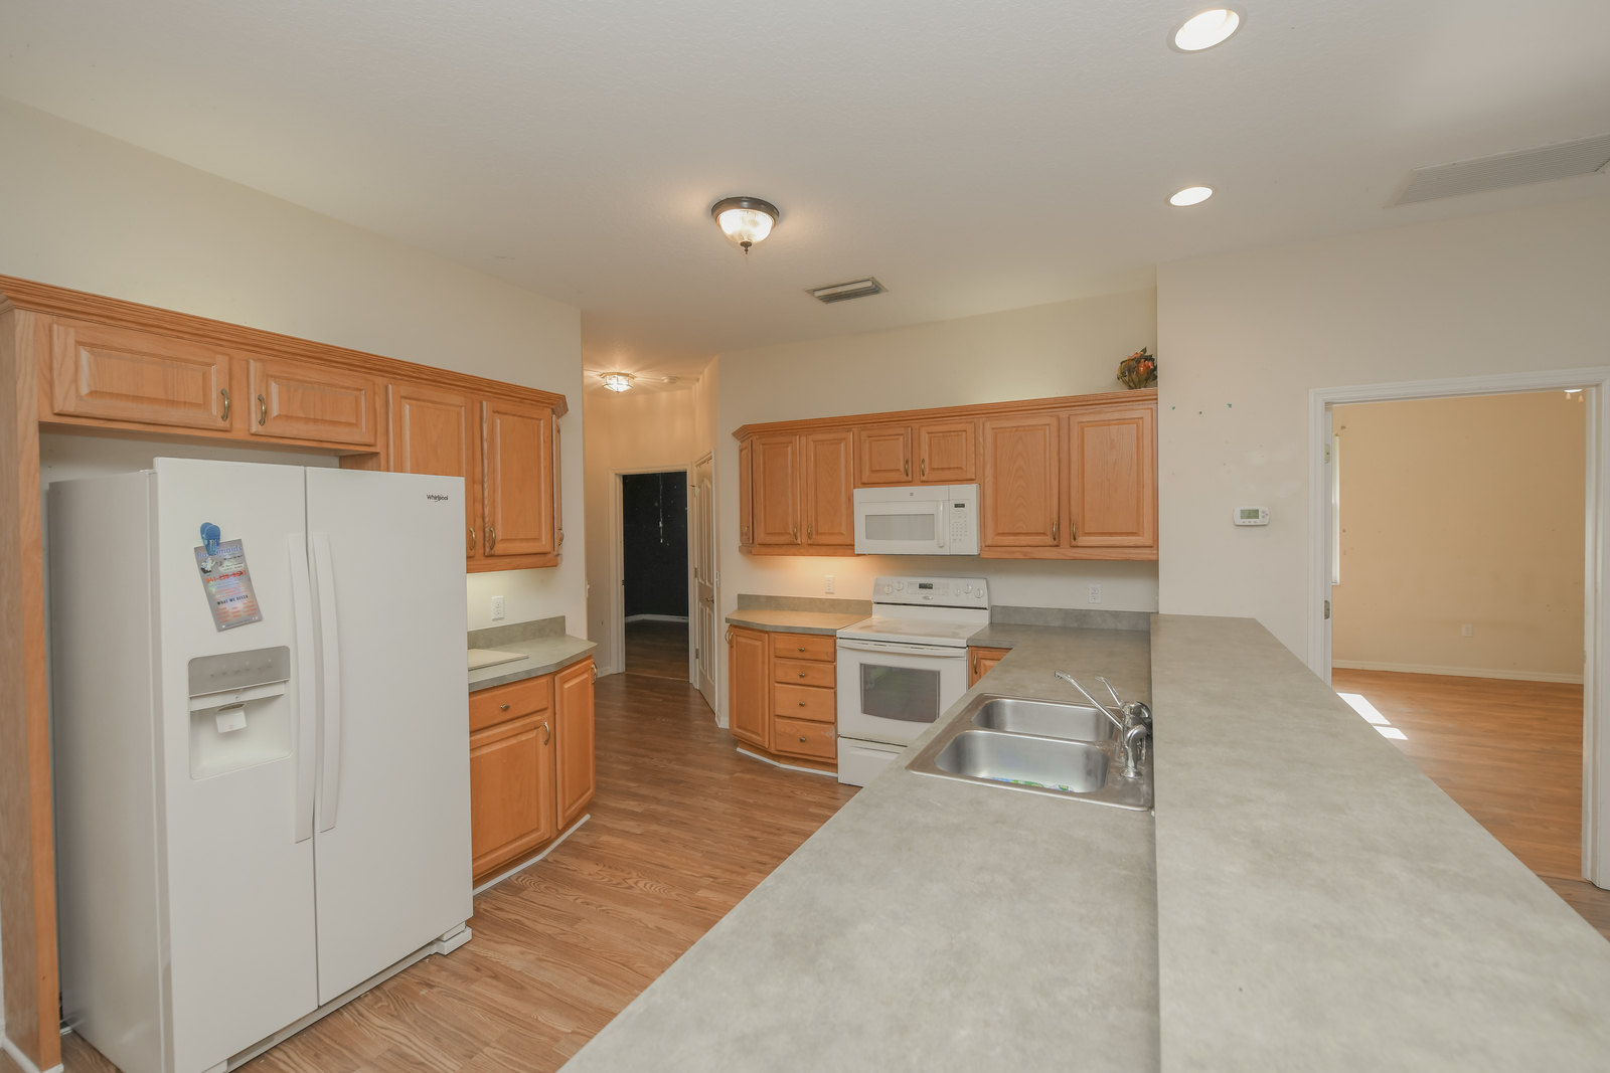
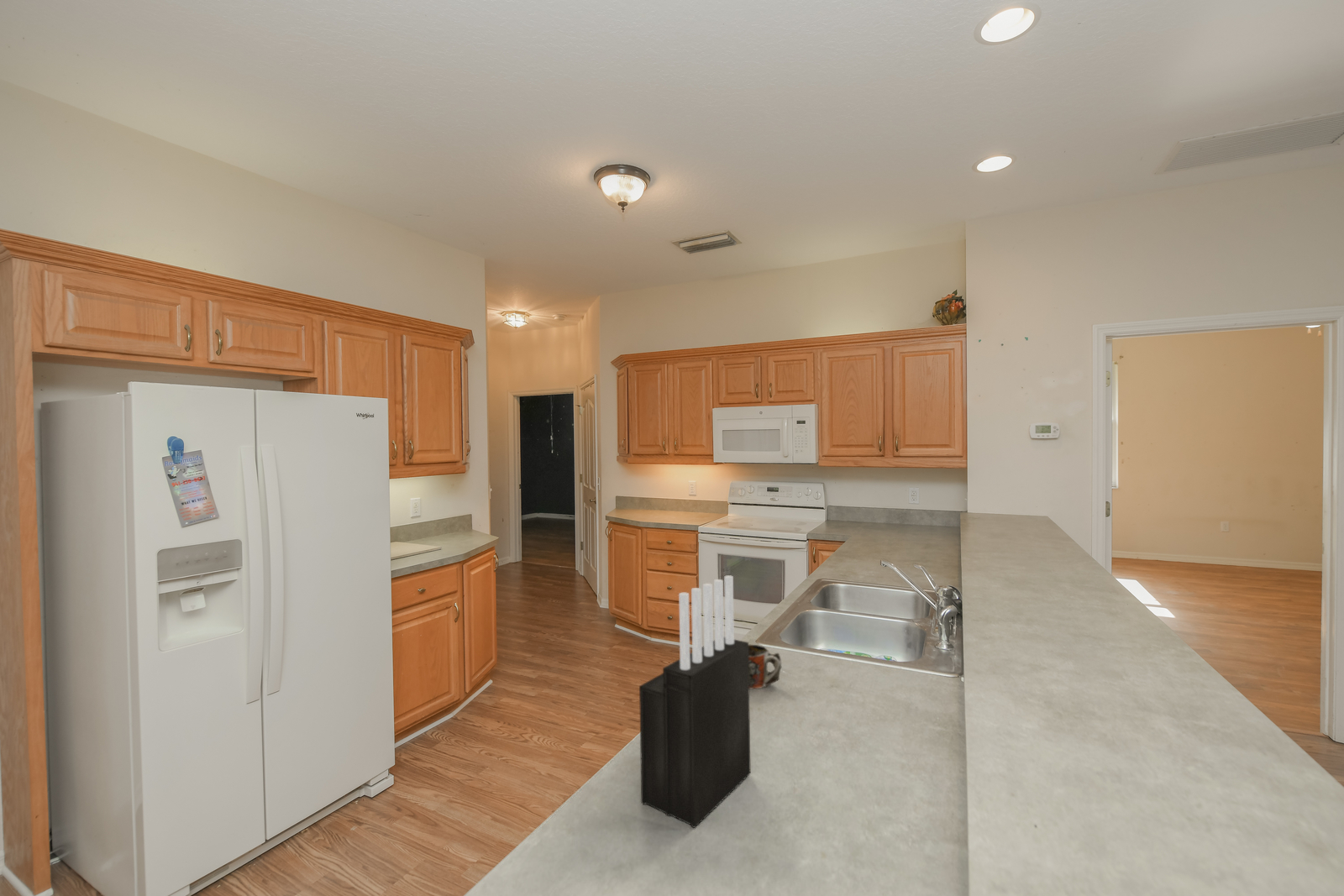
+ knife block [638,574,751,829]
+ mug [748,644,782,689]
